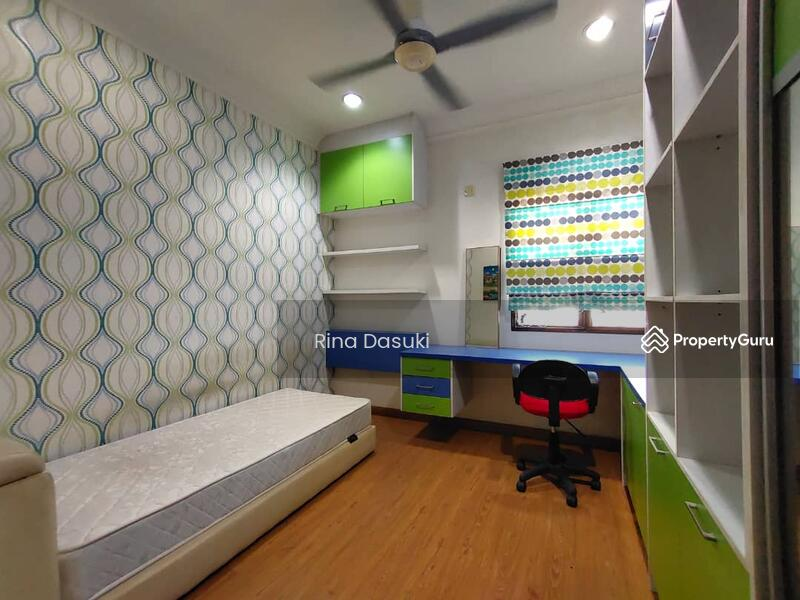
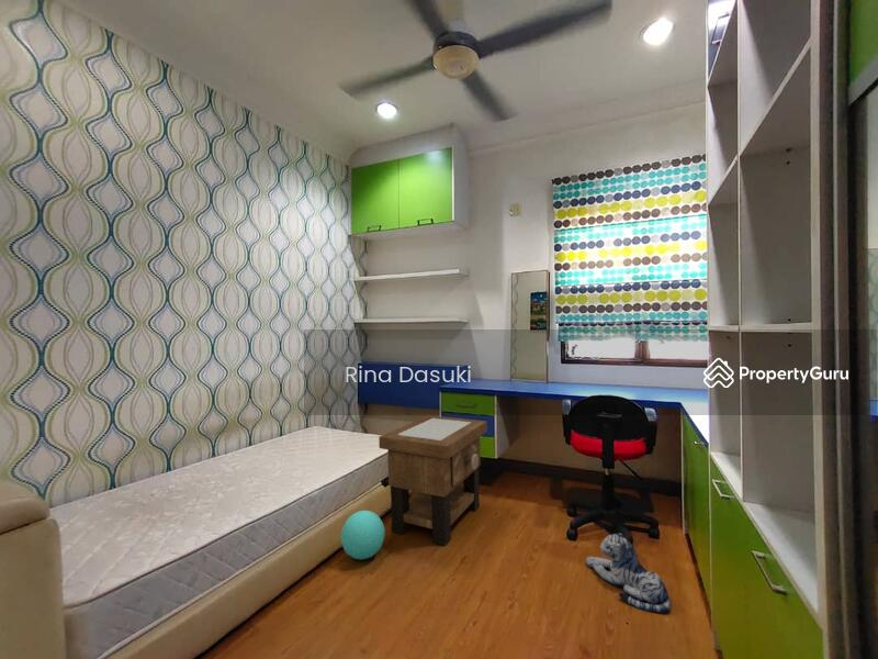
+ side table [378,414,488,547]
+ ball [340,510,386,560]
+ plush toy [585,533,672,614]
